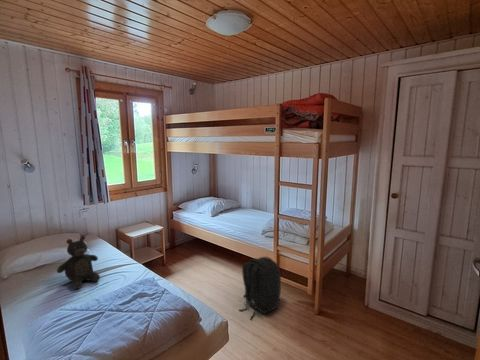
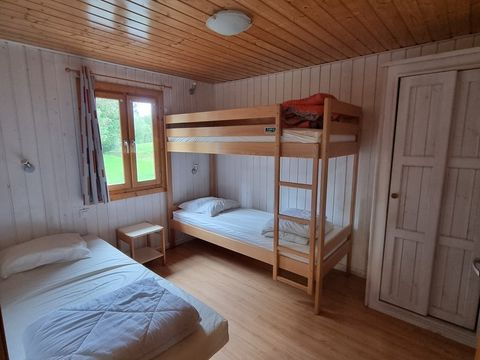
- teddy bear [56,235,101,290]
- backpack [238,256,282,320]
